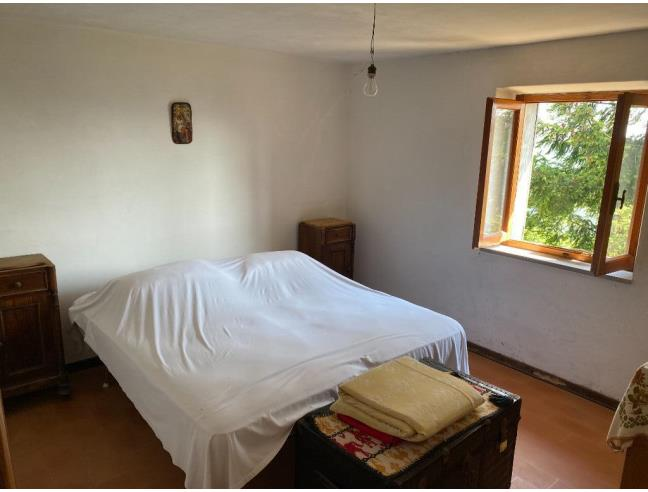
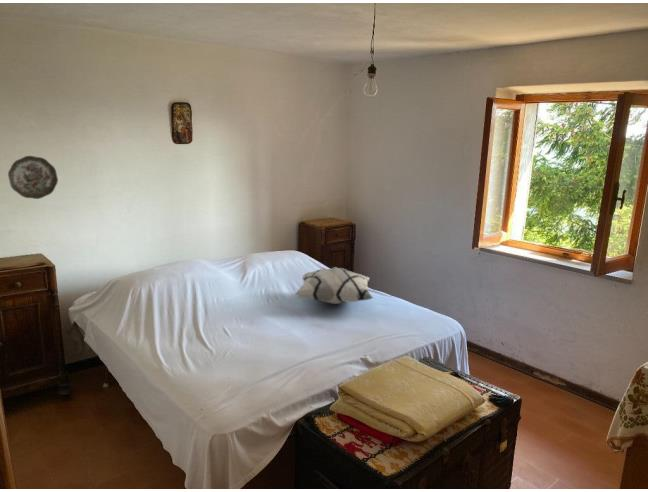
+ decorative plate [7,155,59,200]
+ decorative pillow [294,266,374,305]
